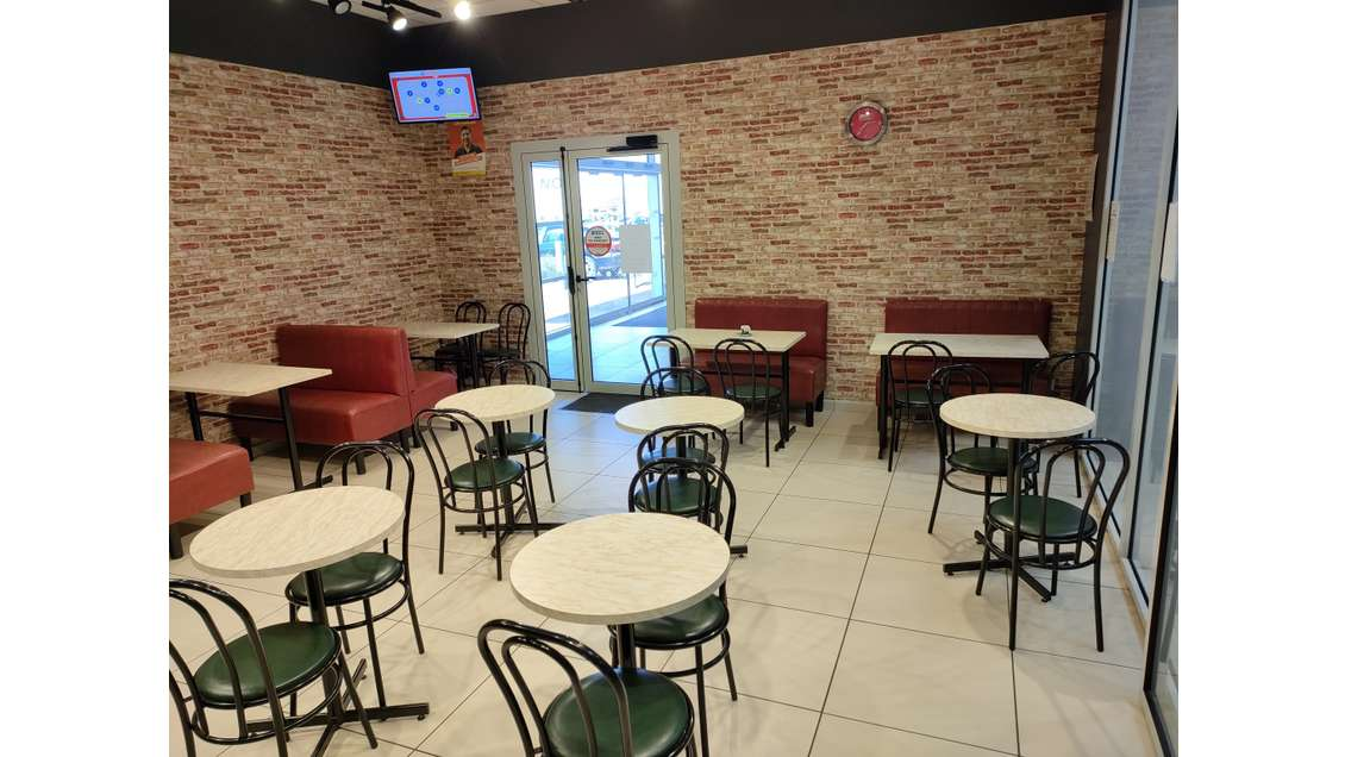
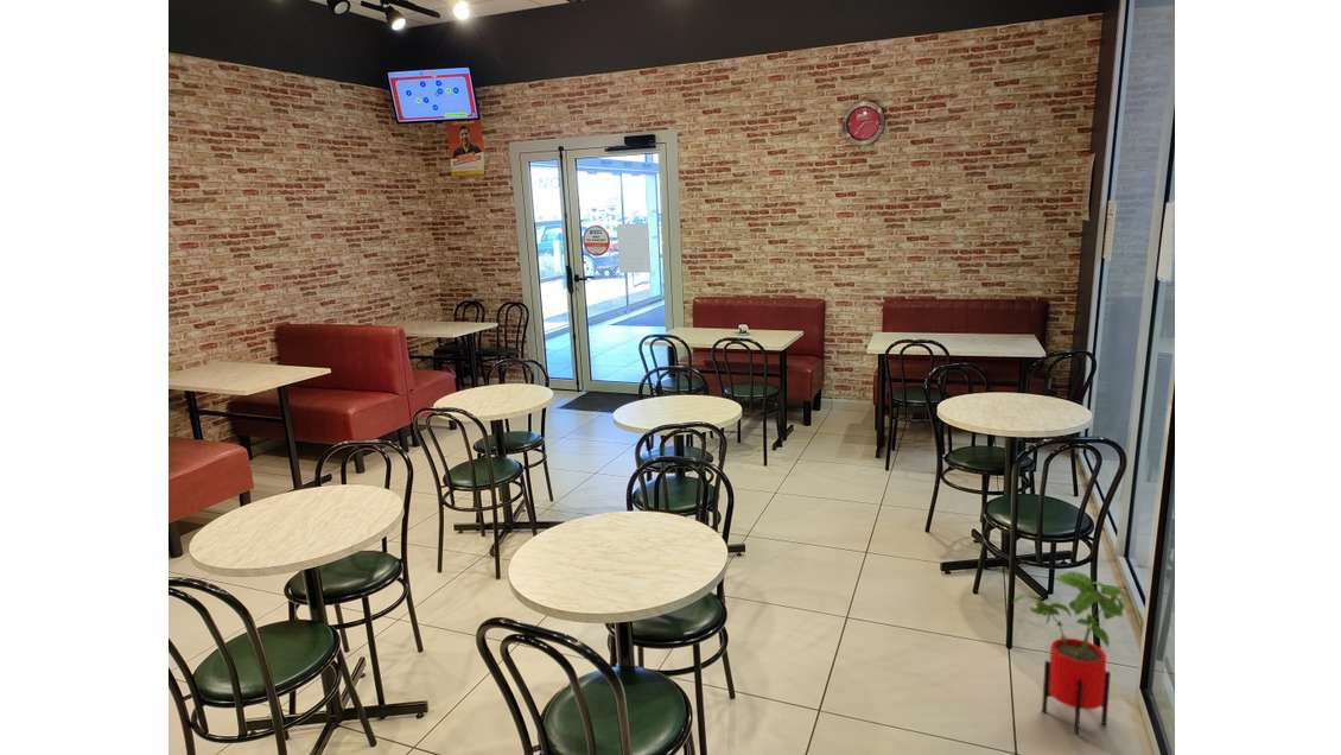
+ house plant [1012,570,1144,736]
